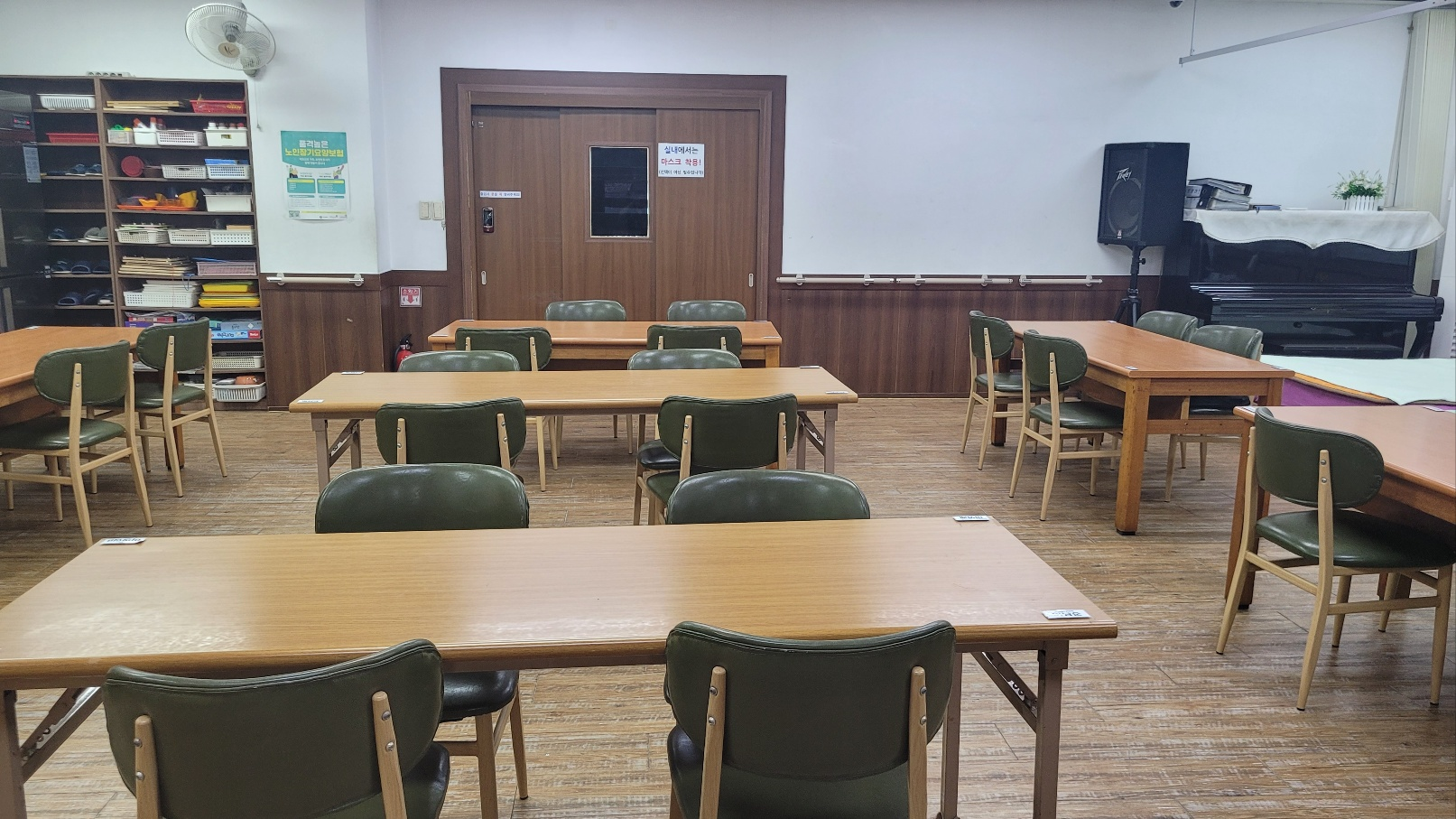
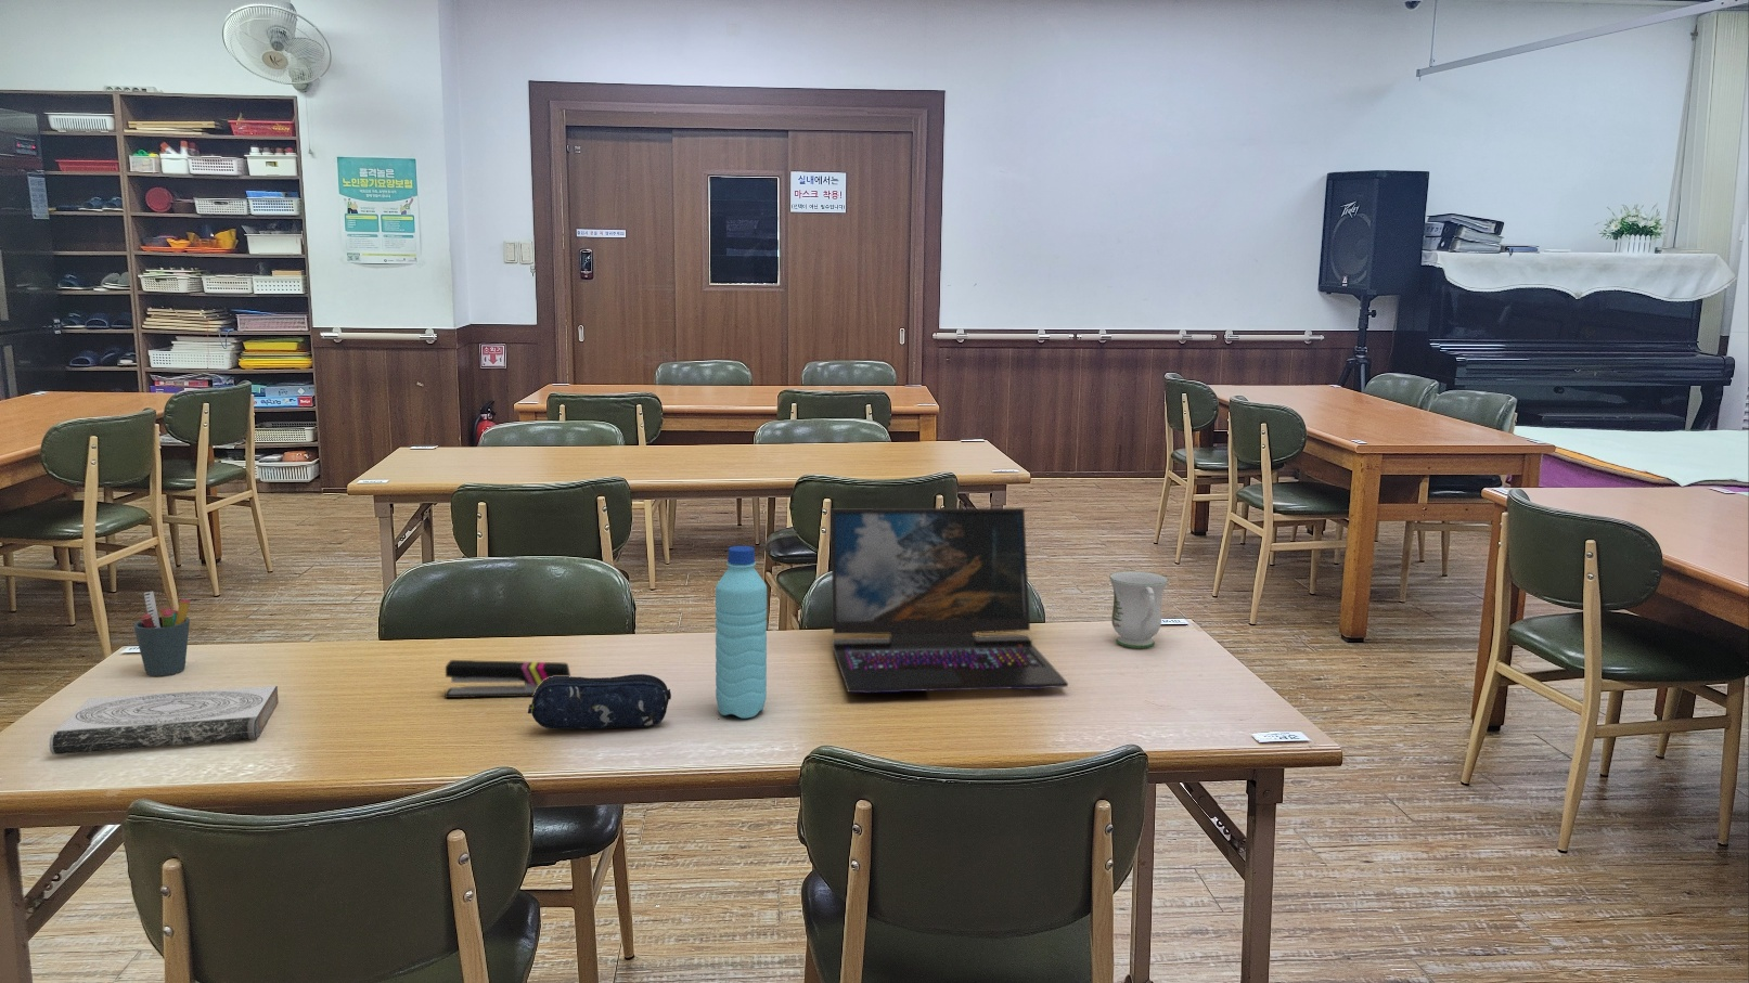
+ book [48,685,280,755]
+ water bottle [715,545,768,720]
+ stapler [443,659,572,699]
+ pen holder [132,591,191,676]
+ pencil case [527,673,673,731]
+ laptop [830,508,1069,695]
+ mug [1109,570,1169,649]
